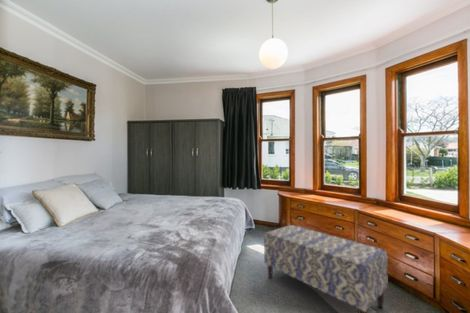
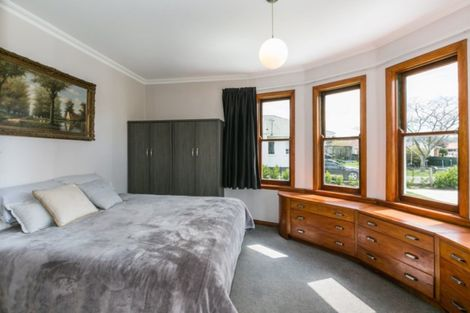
- bench [263,224,389,313]
